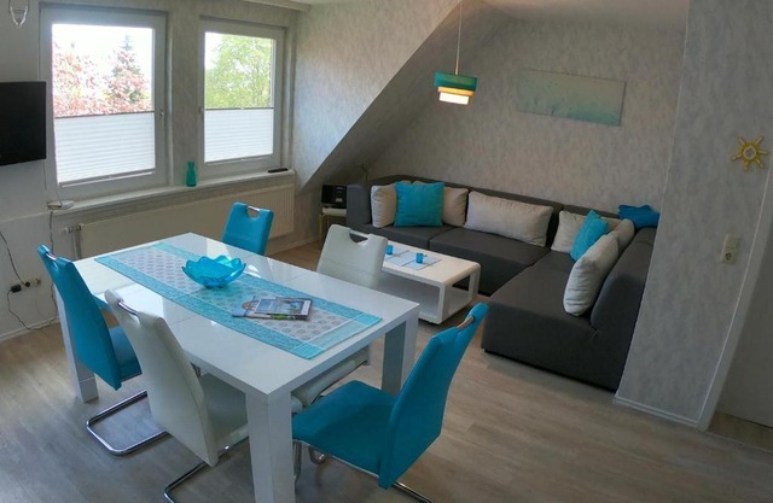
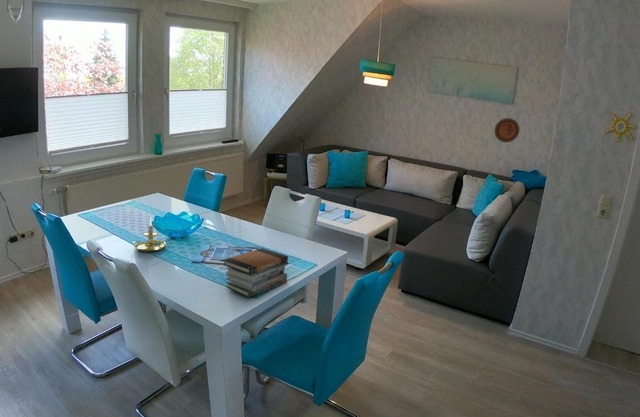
+ candle holder [132,217,167,252]
+ book stack [222,247,290,298]
+ decorative plate [494,117,520,143]
